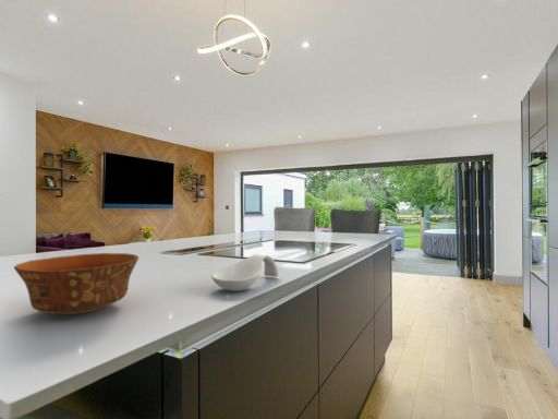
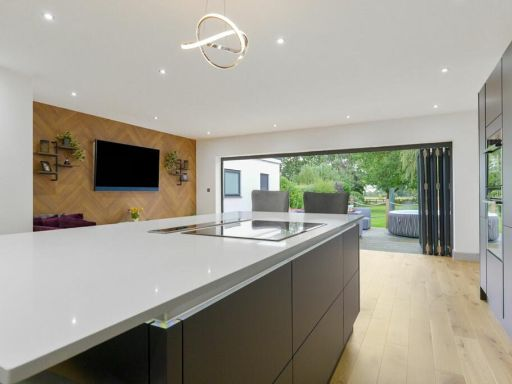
- bowl [13,252,140,315]
- spoon rest [210,253,279,292]
